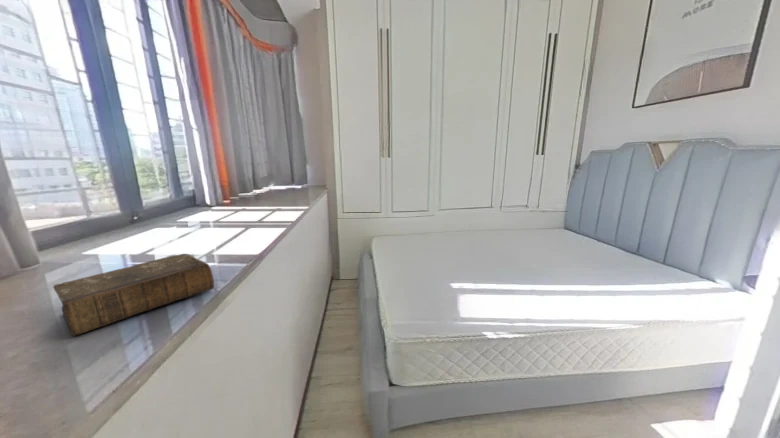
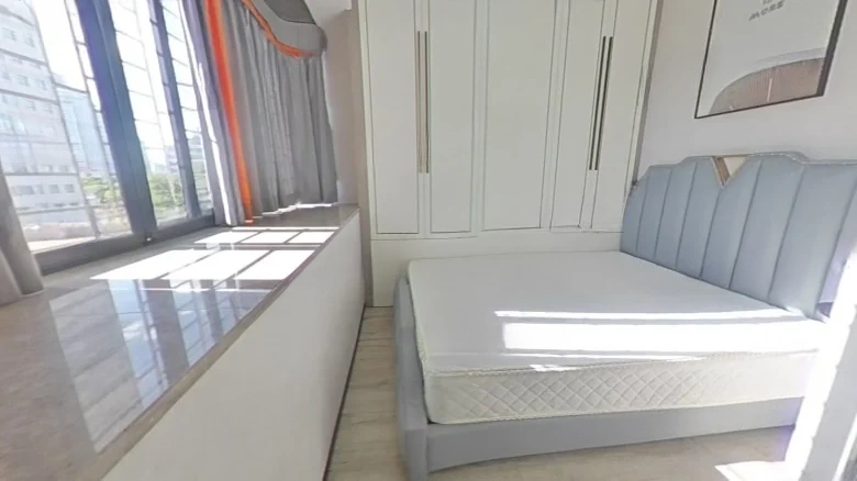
- book [52,253,215,337]
